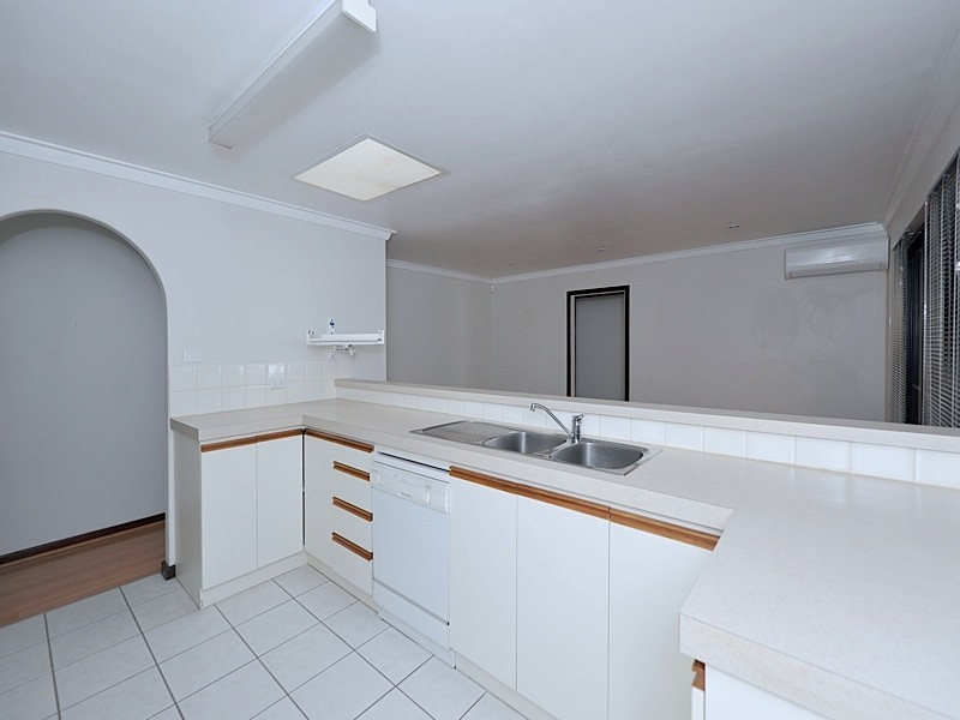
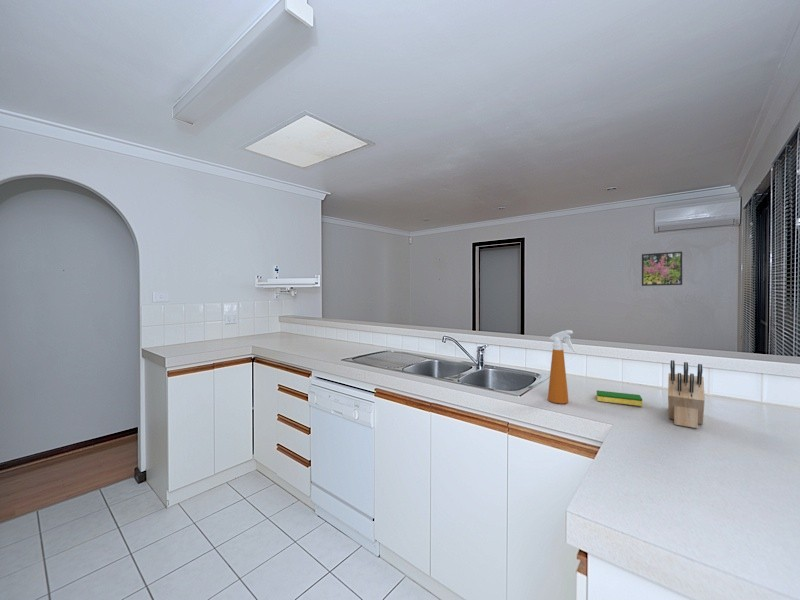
+ knife block [667,359,706,429]
+ spray bottle [547,329,578,405]
+ dish sponge [596,389,644,407]
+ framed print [641,251,683,287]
